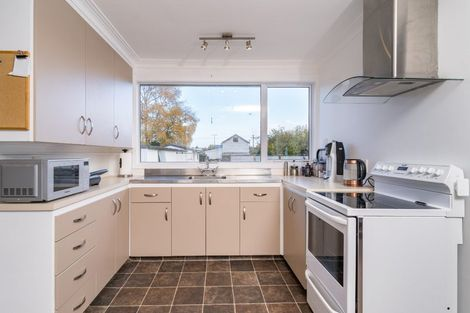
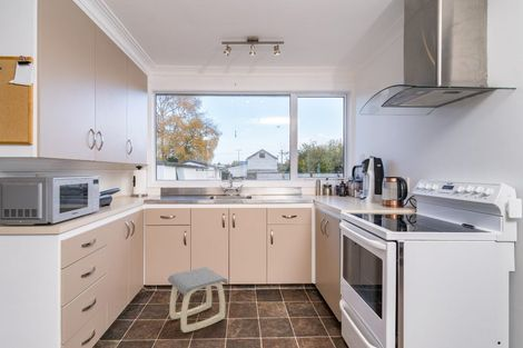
+ stool [167,266,229,334]
